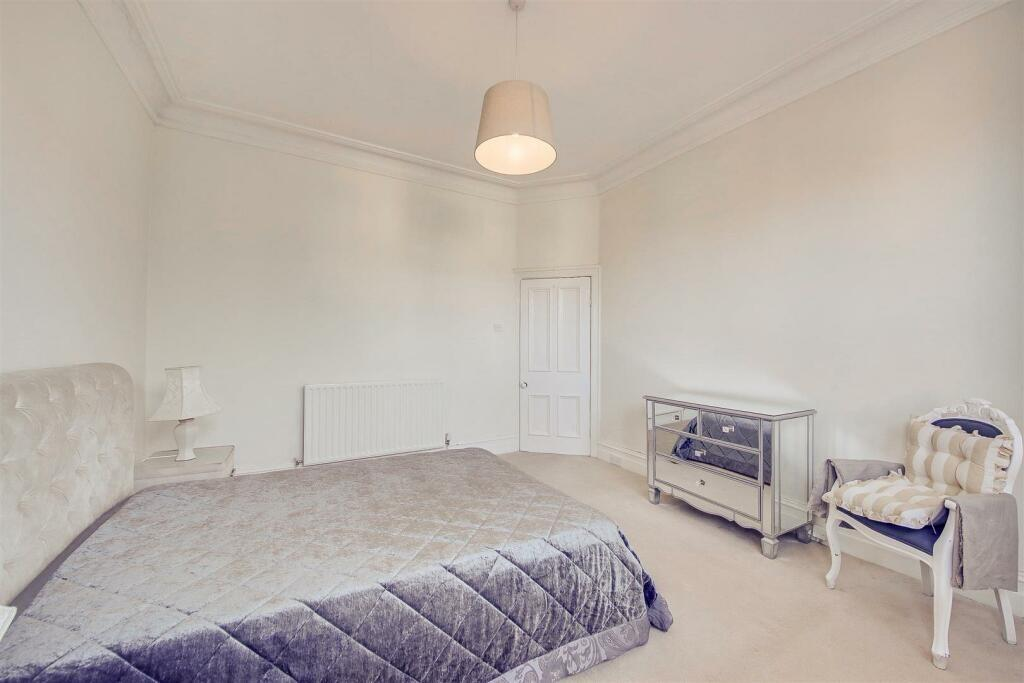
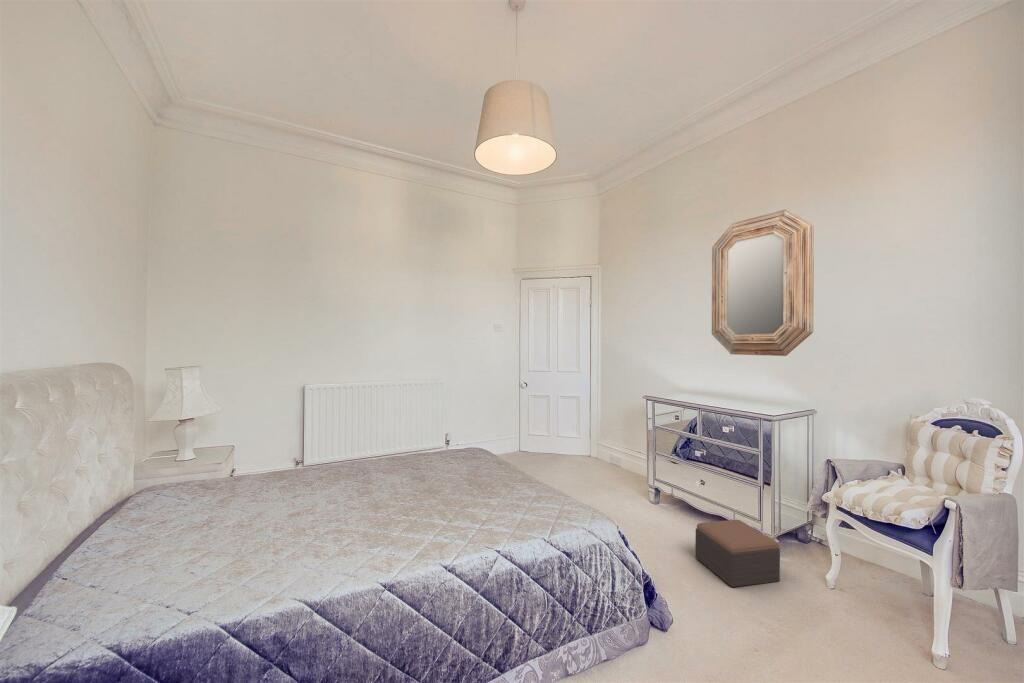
+ footstool [694,519,781,588]
+ home mirror [711,209,815,357]
